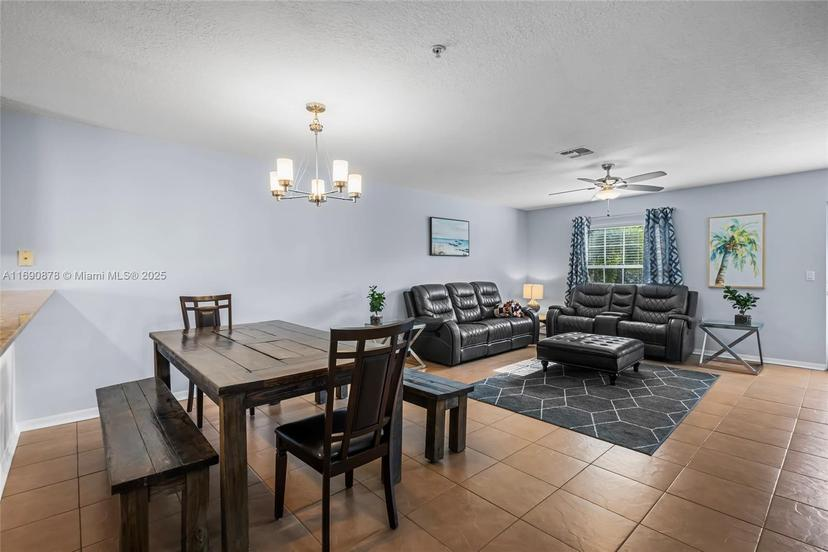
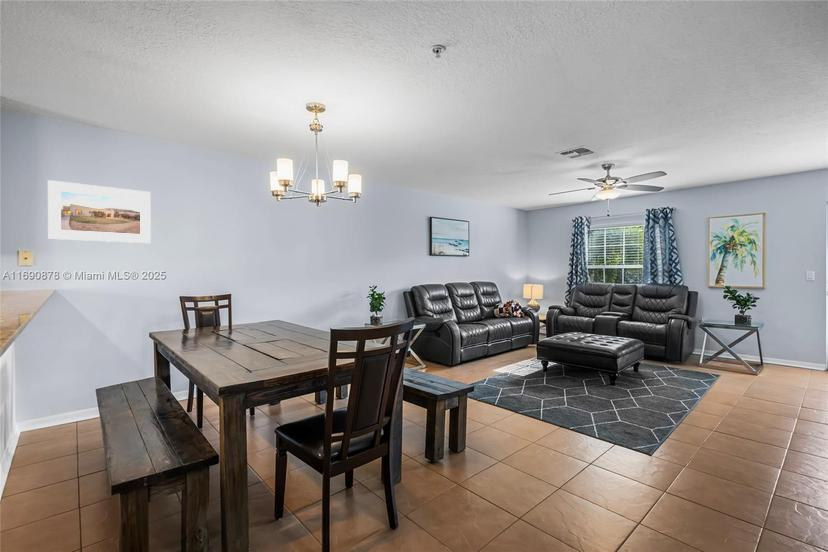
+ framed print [47,179,152,244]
